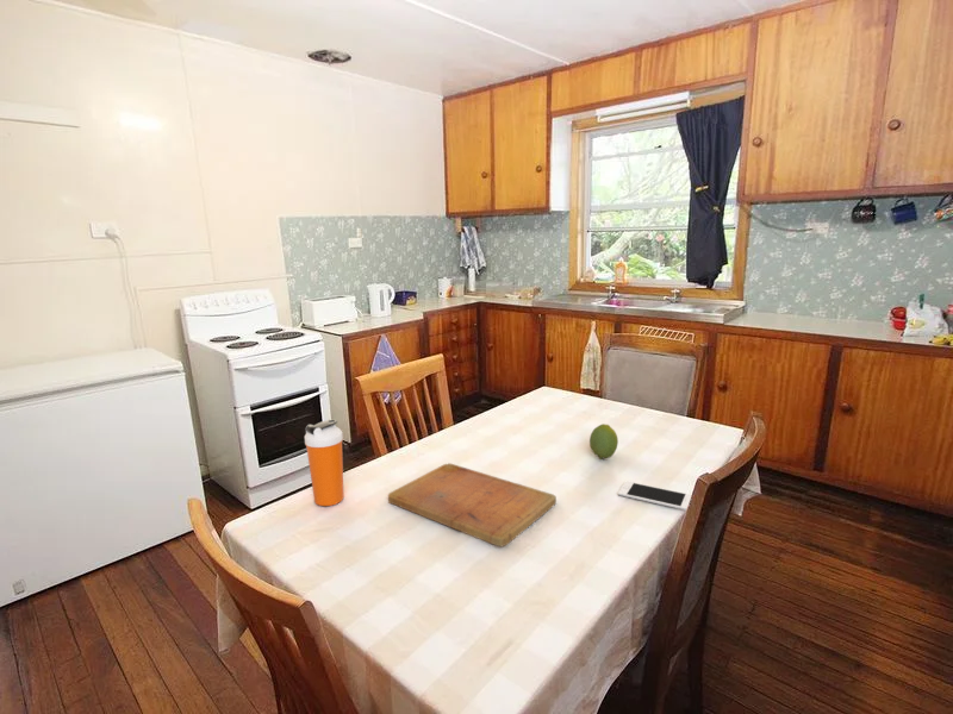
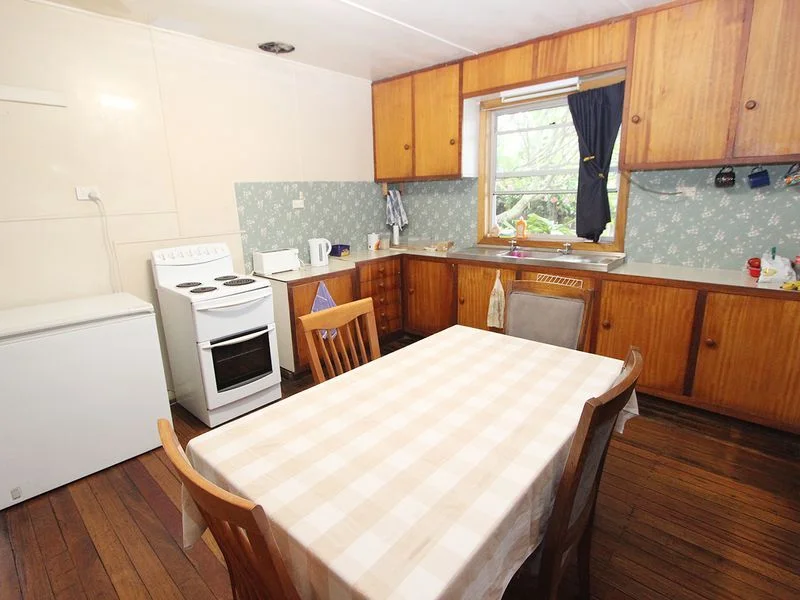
- cutting board [387,462,558,547]
- fruit [588,422,619,461]
- cell phone [617,480,692,512]
- shaker bottle [304,419,345,507]
